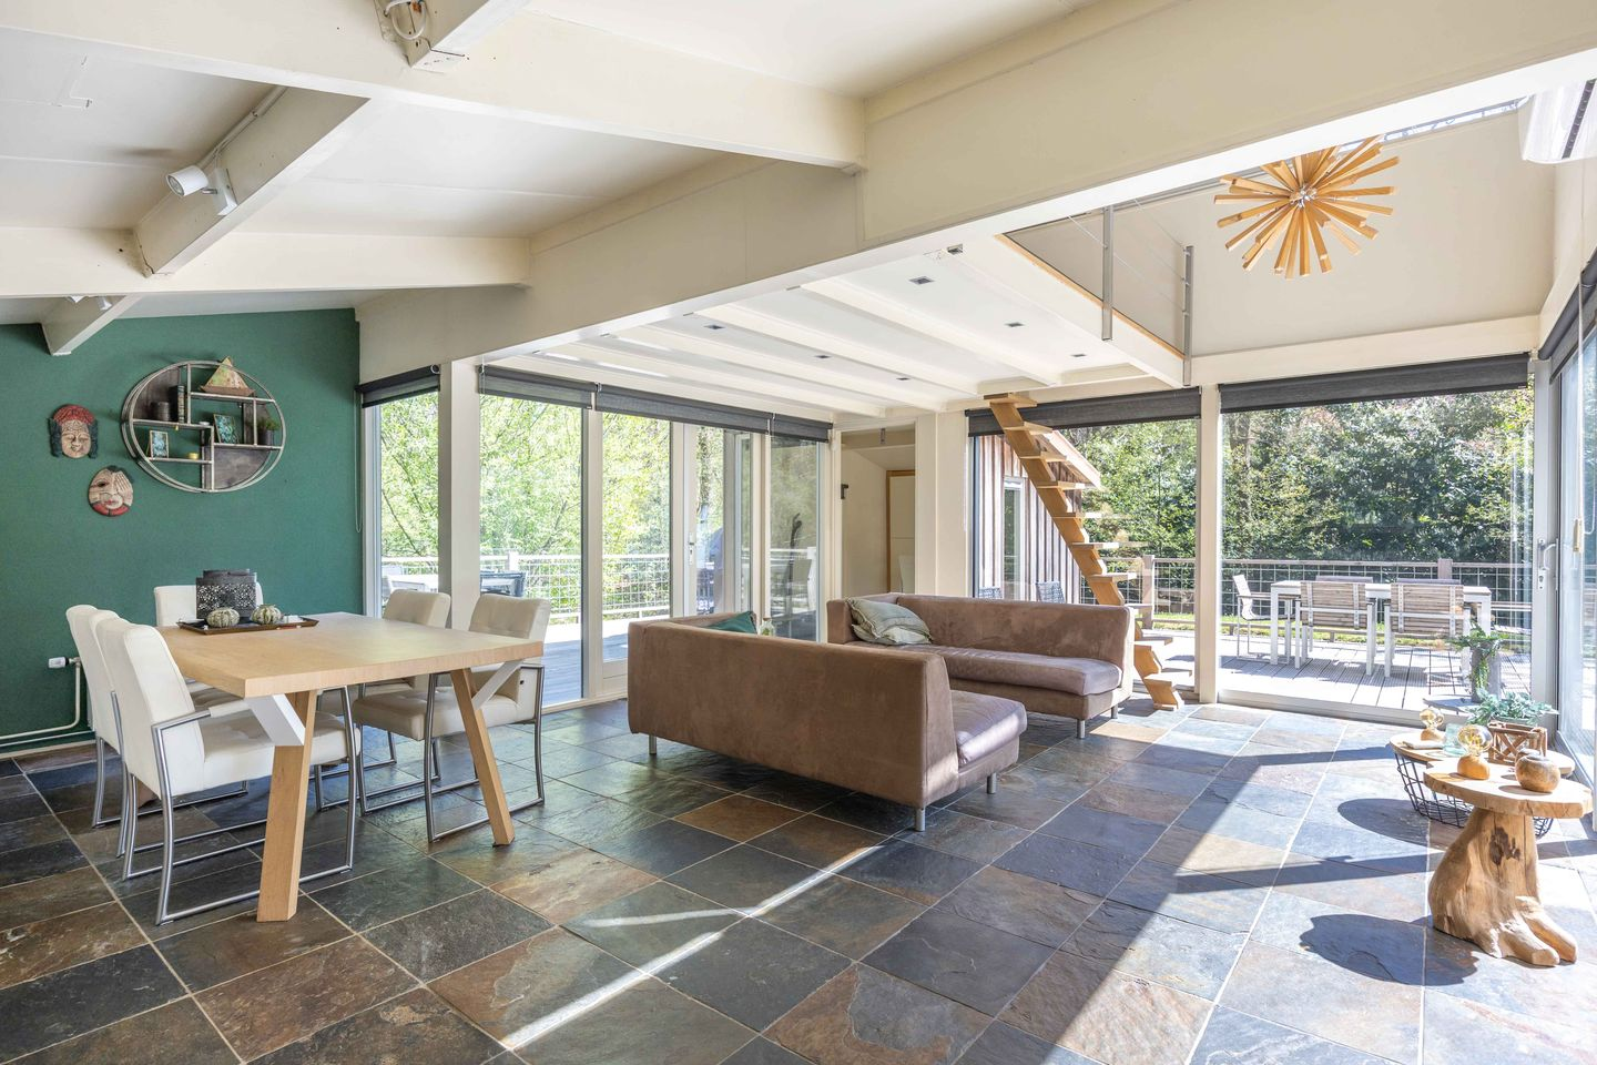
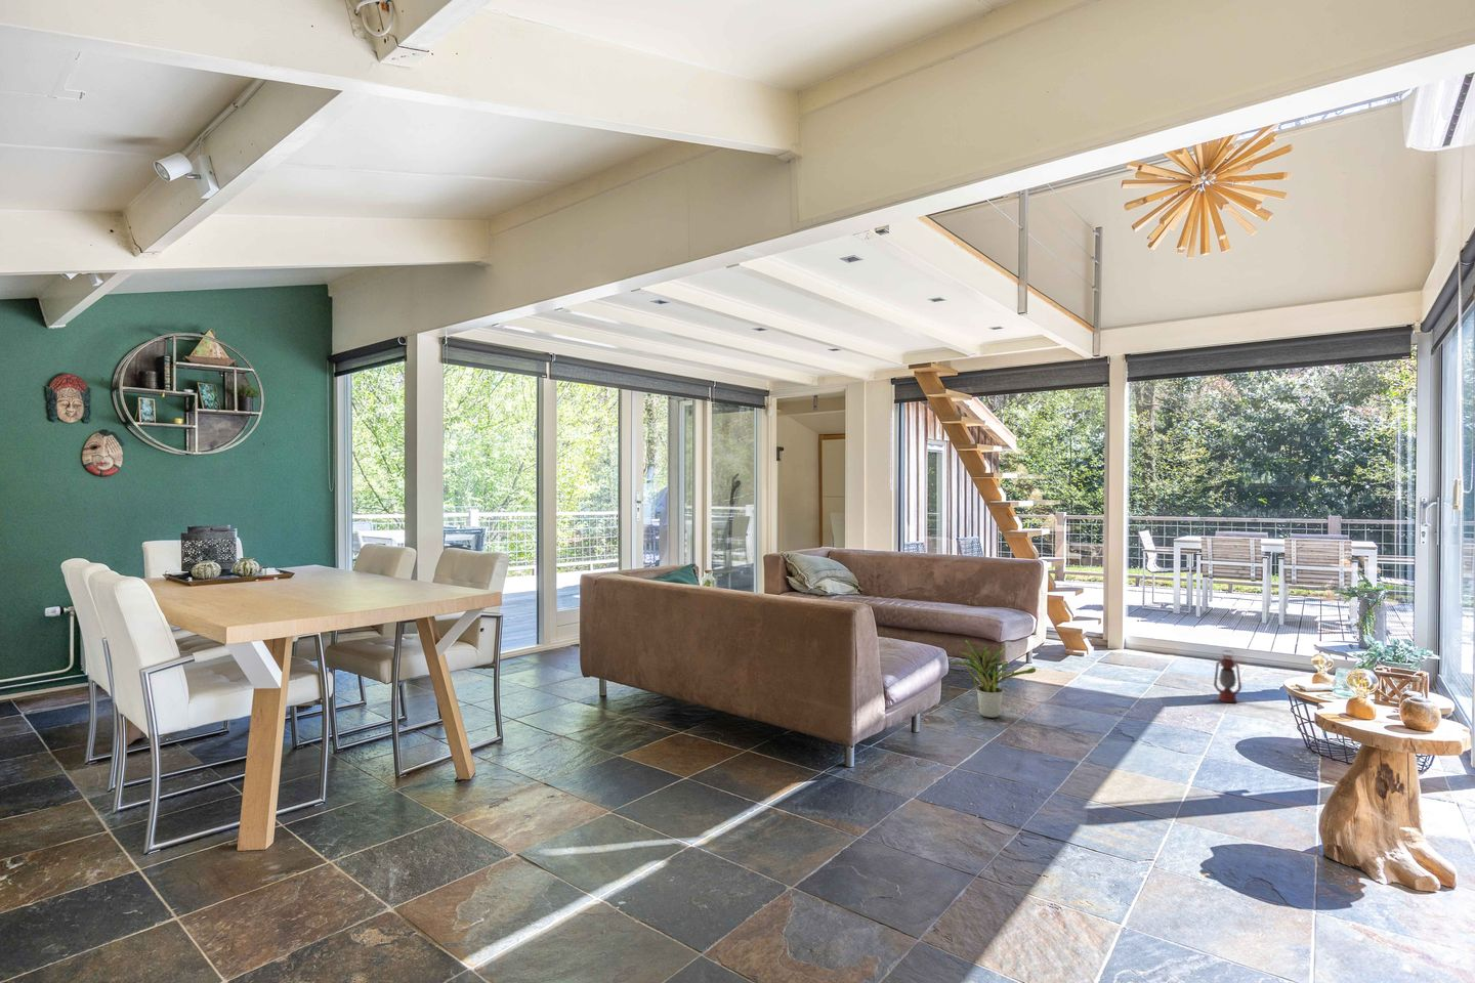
+ potted plant [948,639,1037,719]
+ lantern [1213,649,1242,703]
